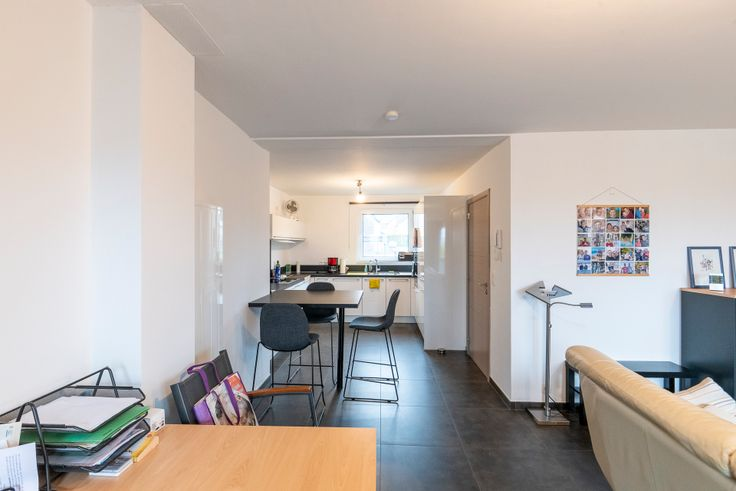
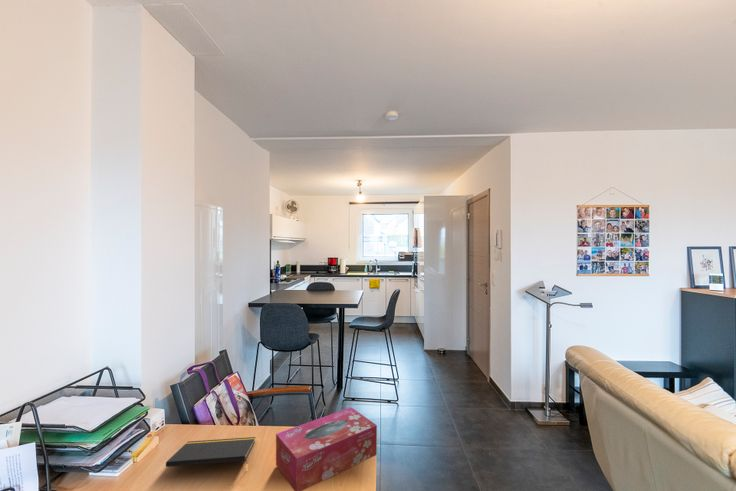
+ tissue box [275,406,378,491]
+ notepad [165,436,257,468]
